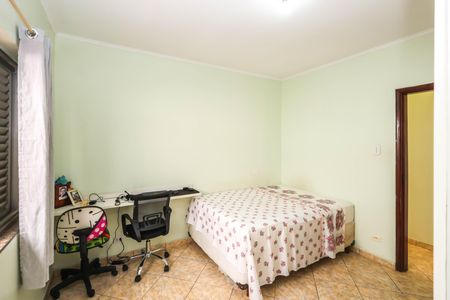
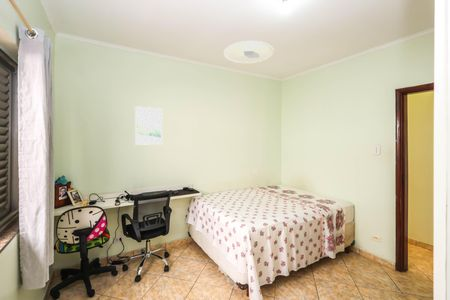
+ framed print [134,105,163,146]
+ ceiling light [223,40,275,64]
